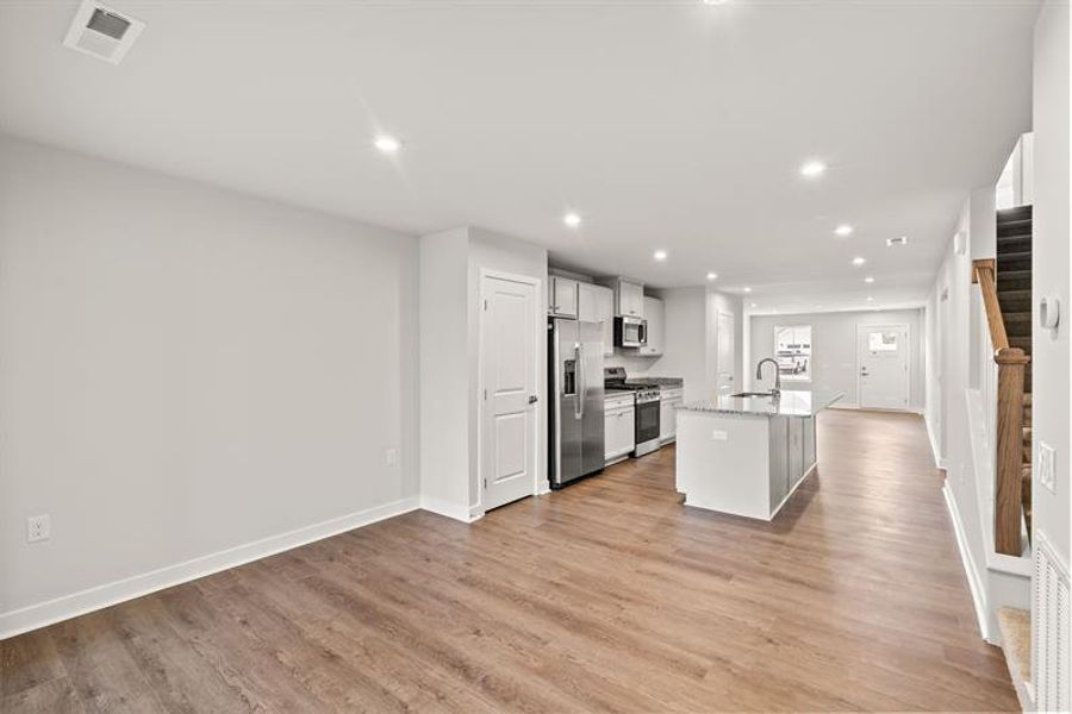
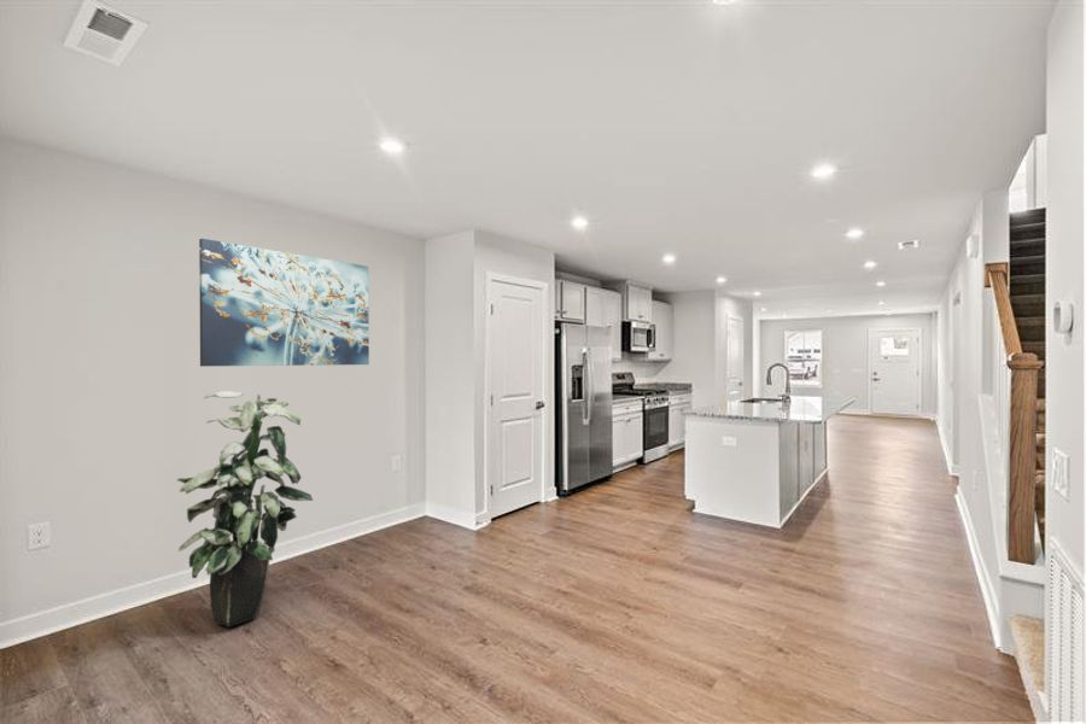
+ wall art [198,238,370,368]
+ indoor plant [176,390,314,627]
